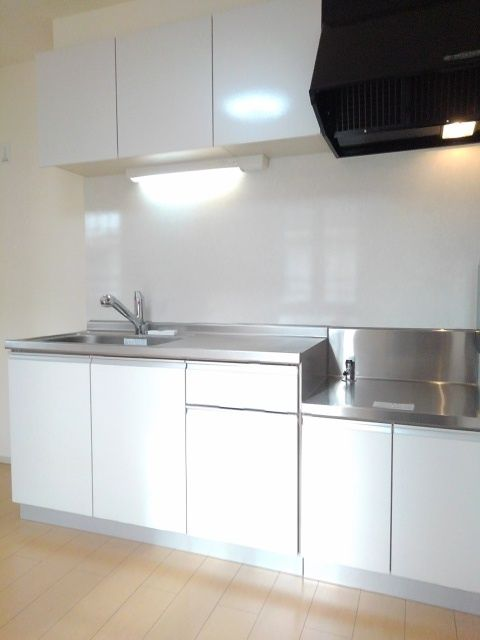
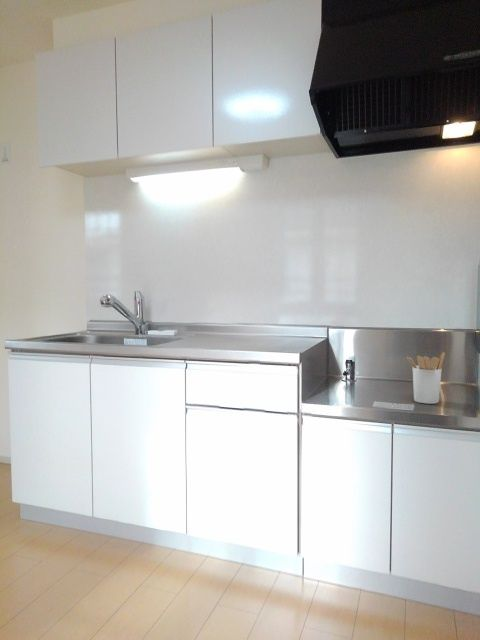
+ utensil holder [406,351,446,405]
